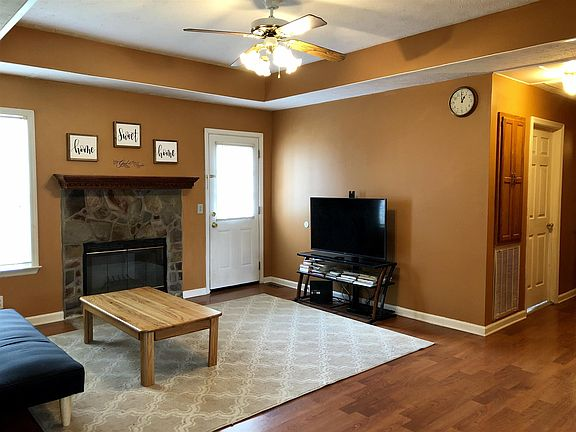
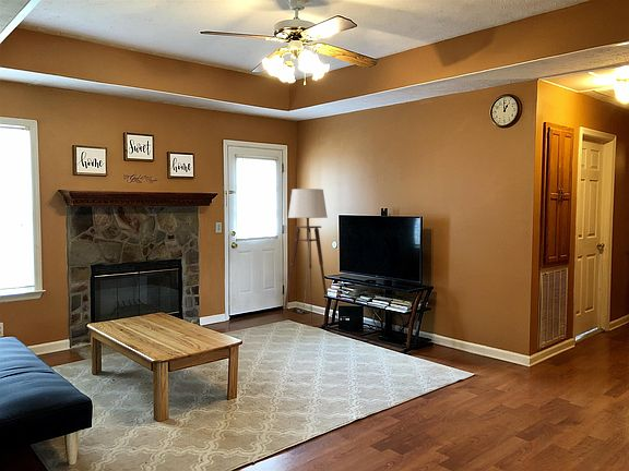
+ floor lamp [282,188,329,326]
